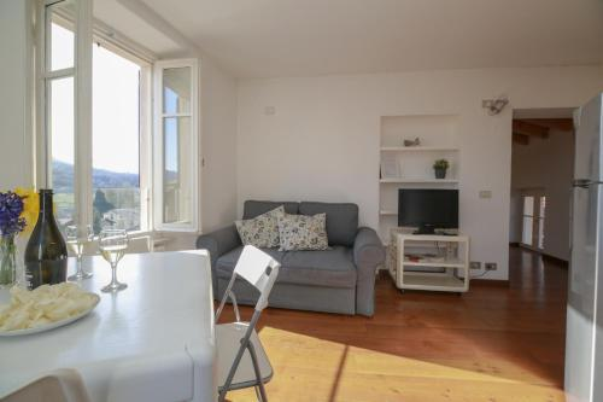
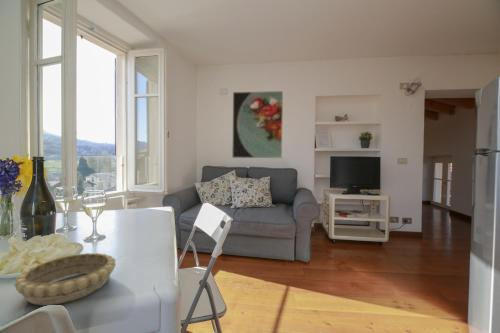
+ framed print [231,90,284,159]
+ decorative bowl [13,252,117,306]
